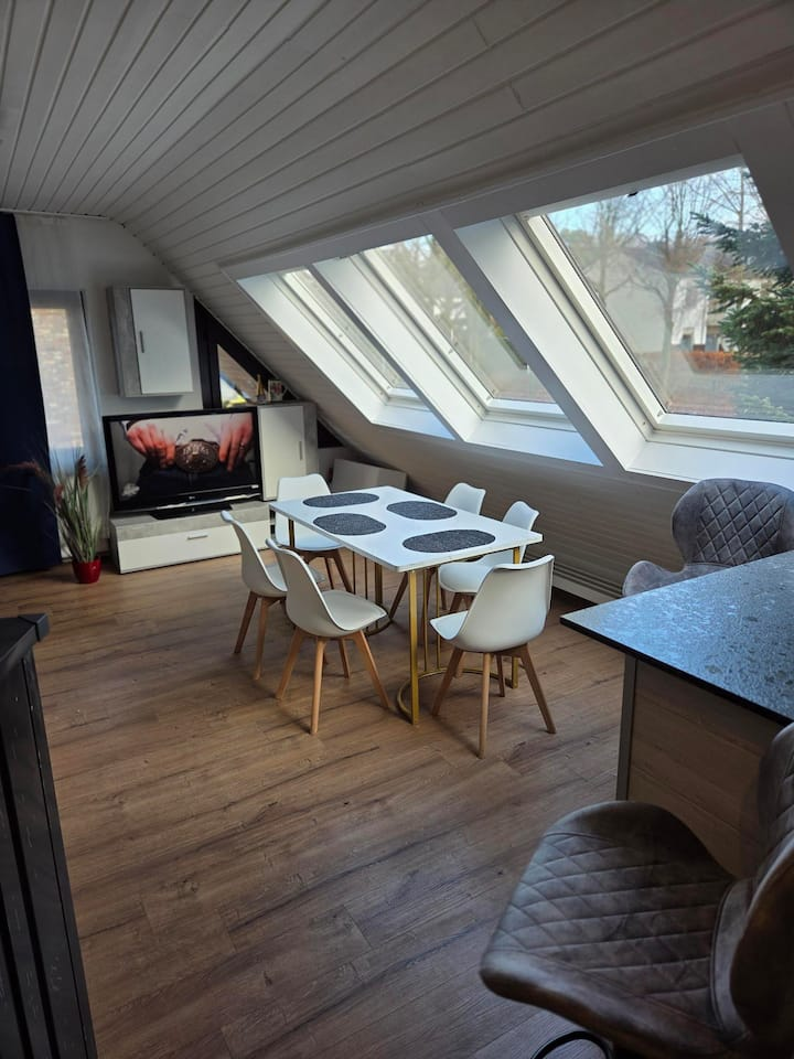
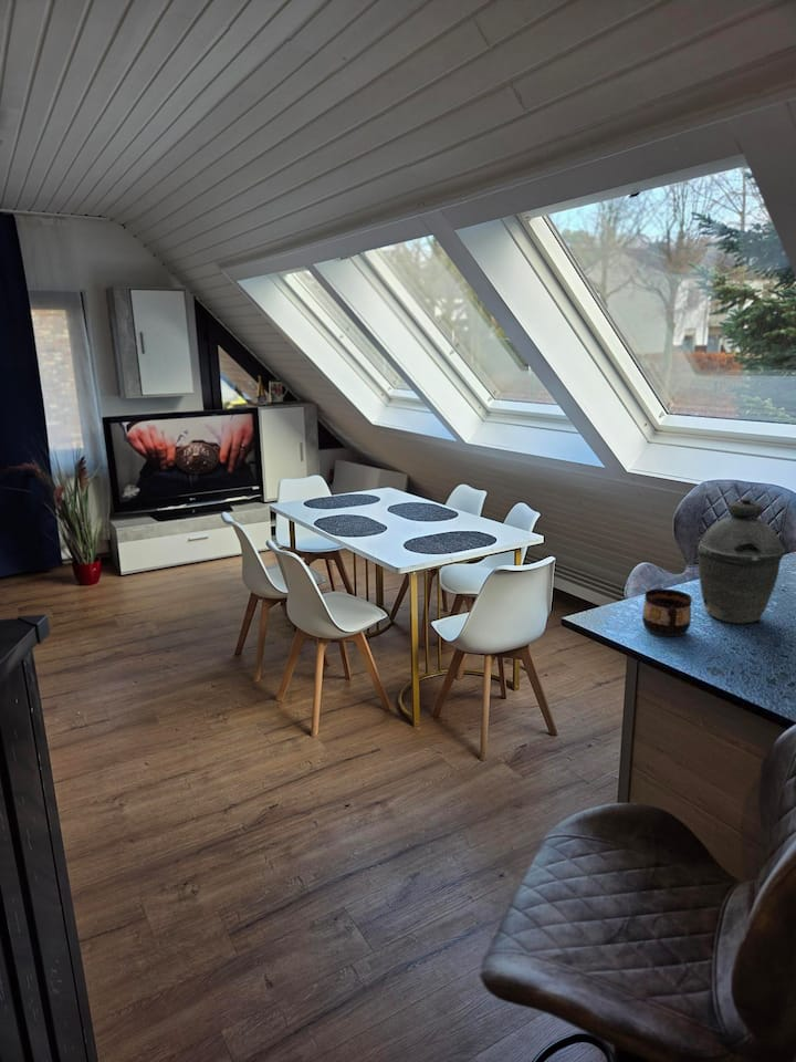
+ cup [641,587,693,637]
+ kettle [696,497,786,625]
